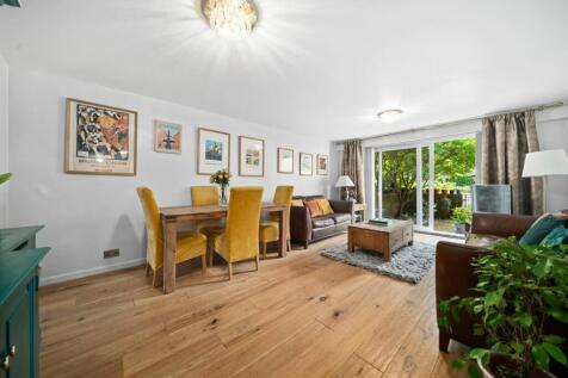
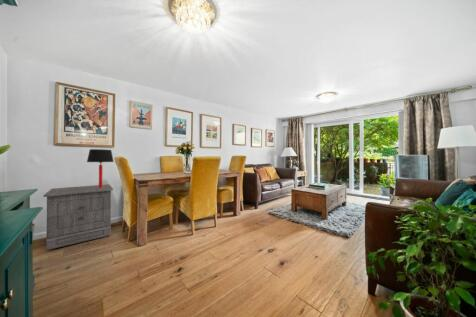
+ table lamp [86,148,115,188]
+ nightstand [42,183,114,251]
